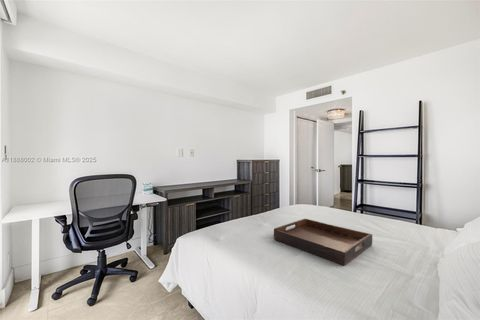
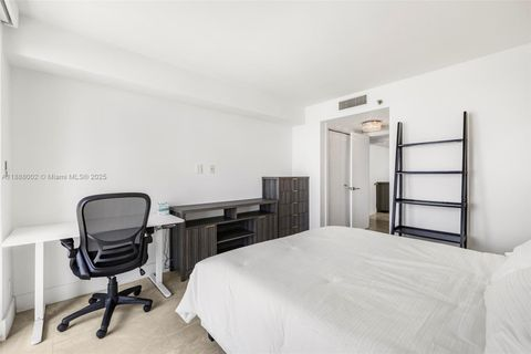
- serving tray [273,218,373,266]
